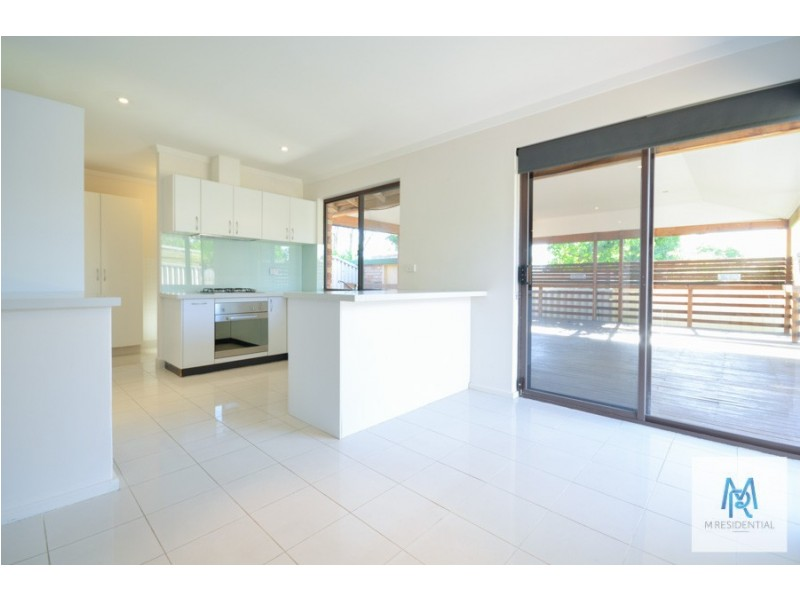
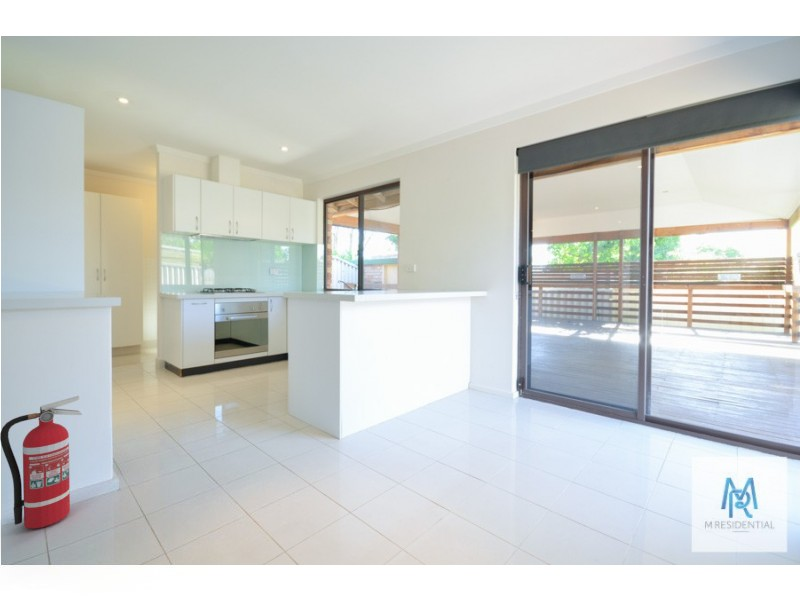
+ fire extinguisher [0,395,83,530]
